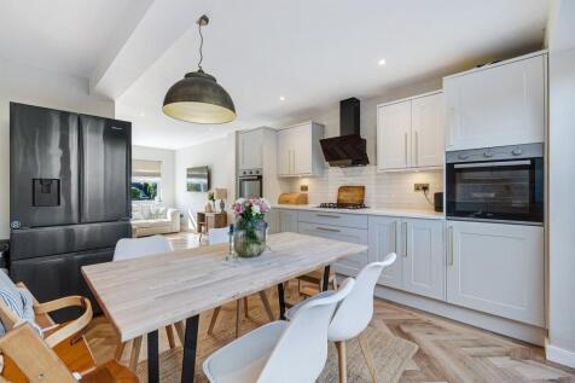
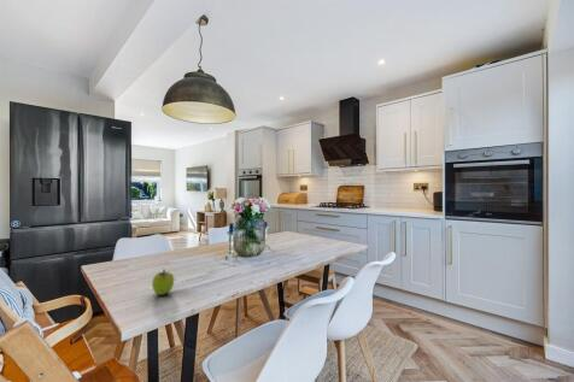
+ fruit [151,268,175,296]
